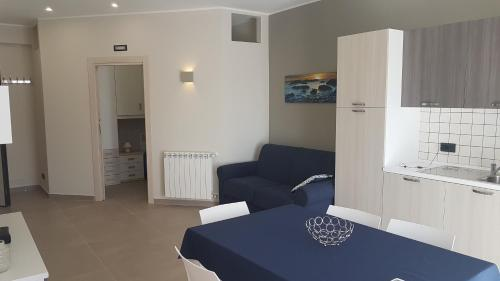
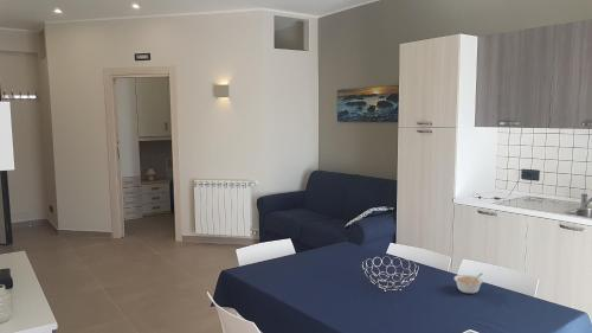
+ legume [453,273,484,294]
